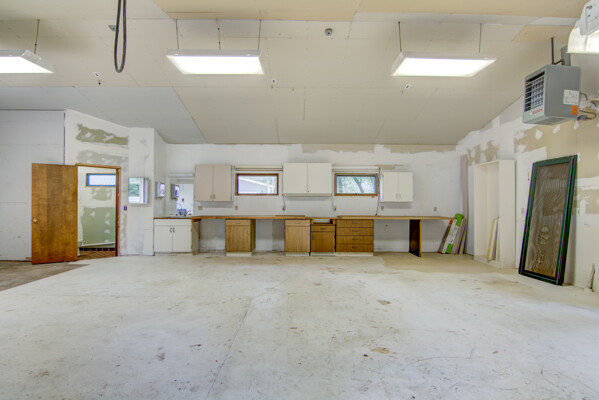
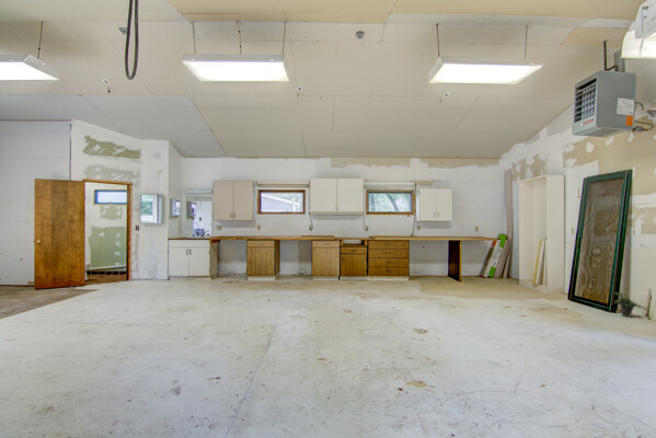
+ potted plant [613,291,647,319]
